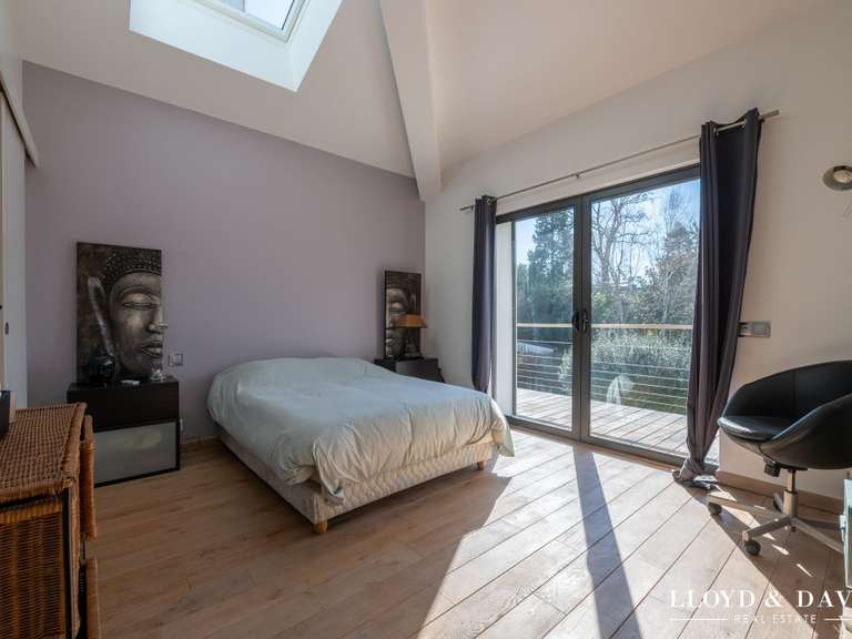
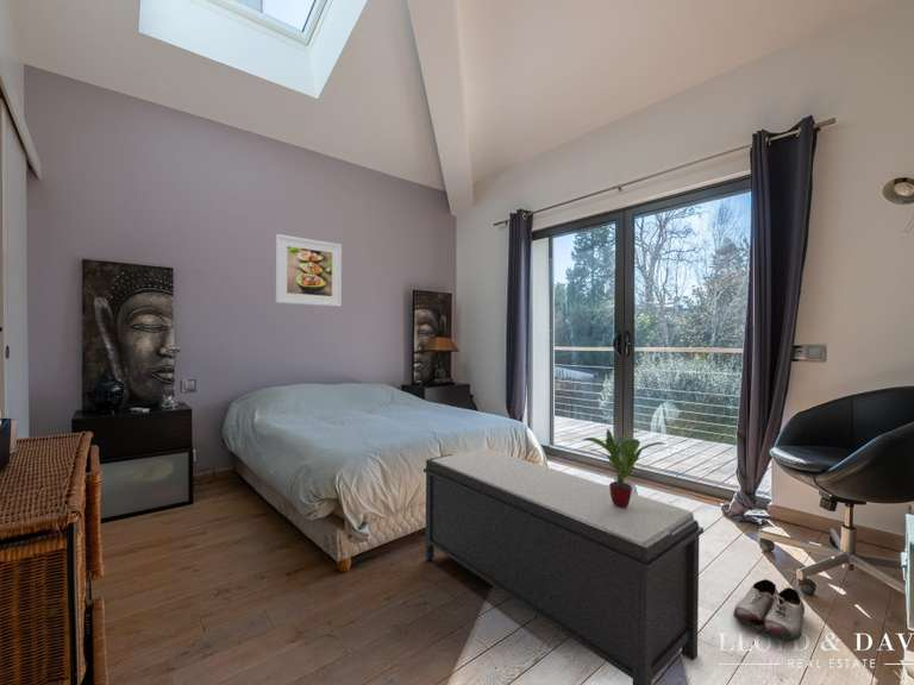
+ bench [422,447,705,685]
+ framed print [275,233,343,308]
+ shoe [732,578,806,642]
+ potted plant [582,428,666,508]
